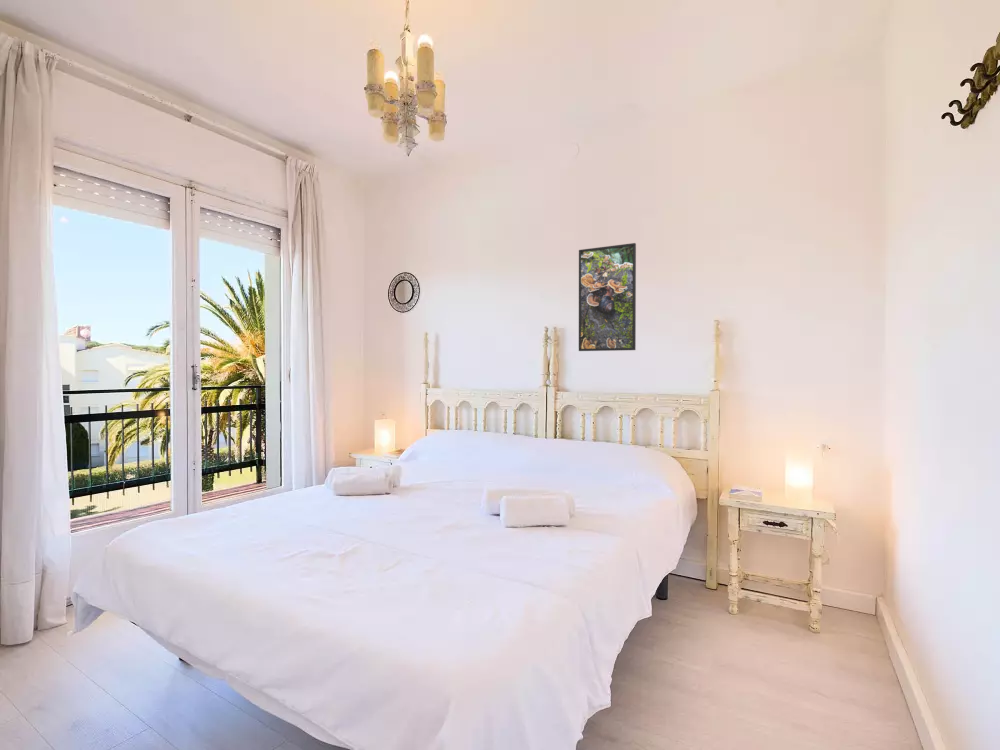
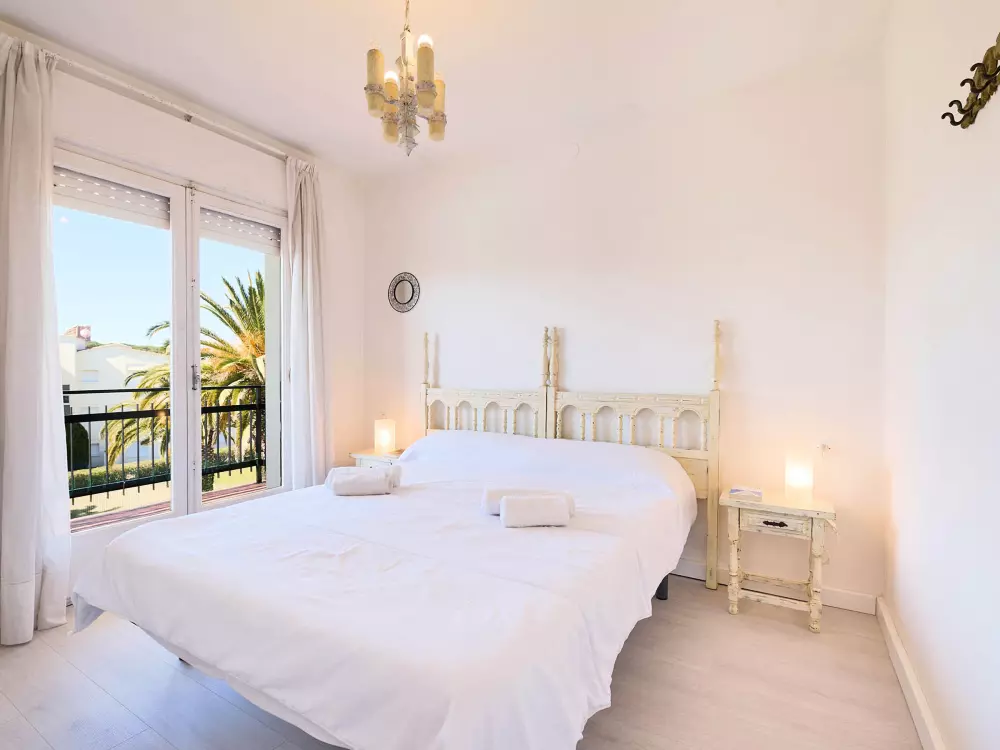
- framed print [578,242,637,352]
